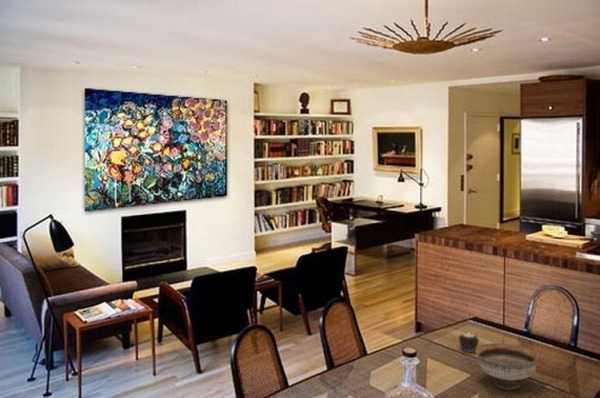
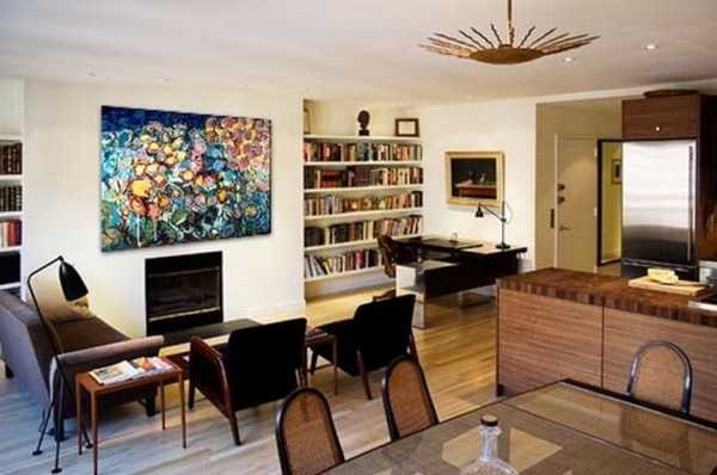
- bowl [475,342,540,391]
- candle [457,333,480,353]
